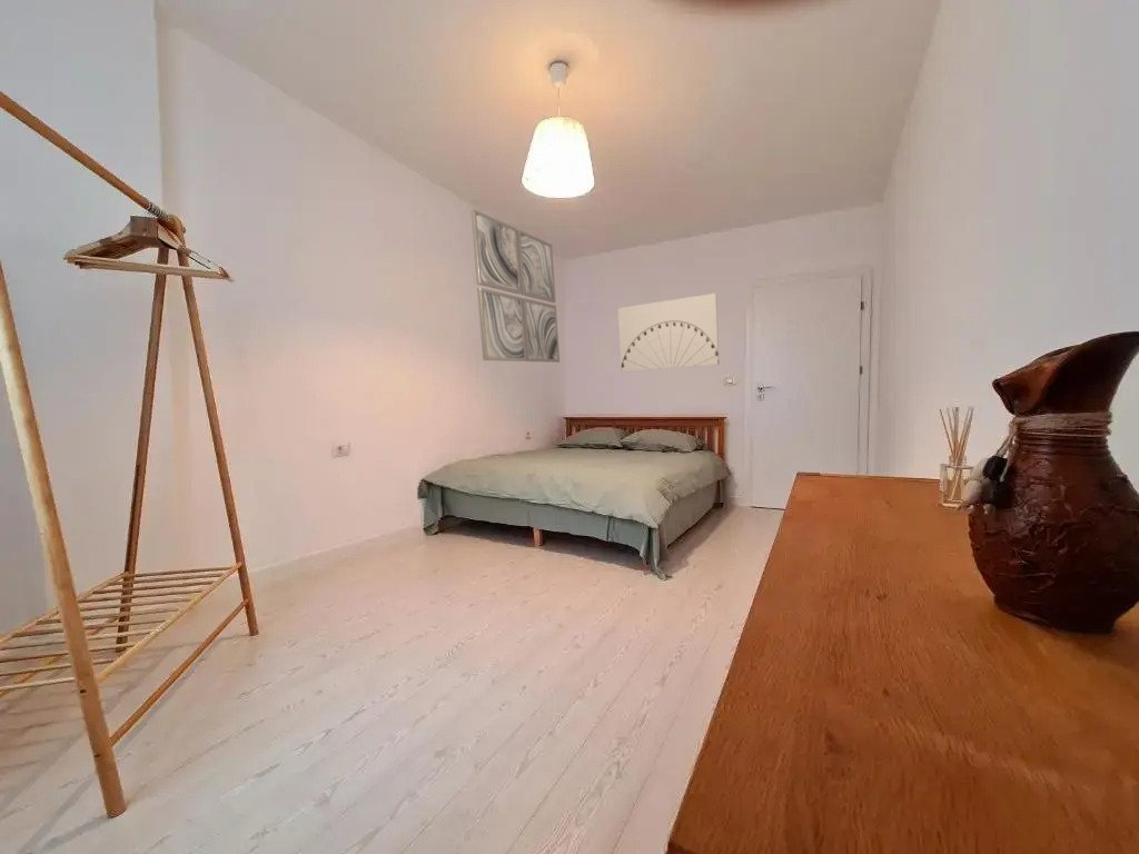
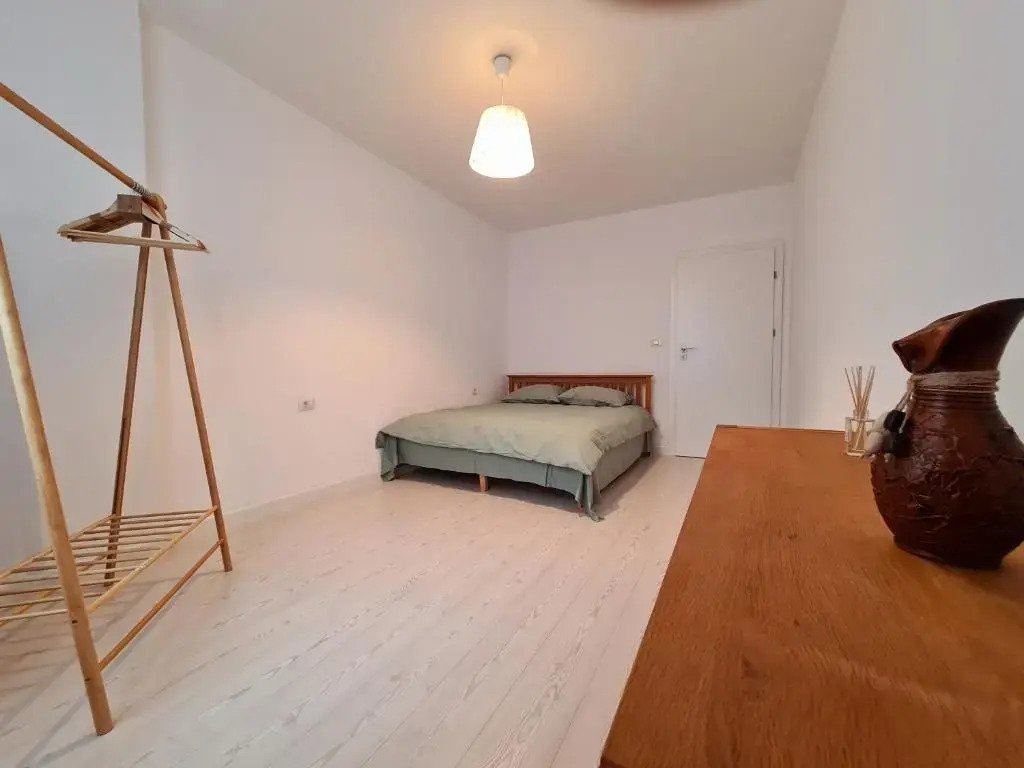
- wall art [617,292,720,373]
- wall art [469,208,561,364]
